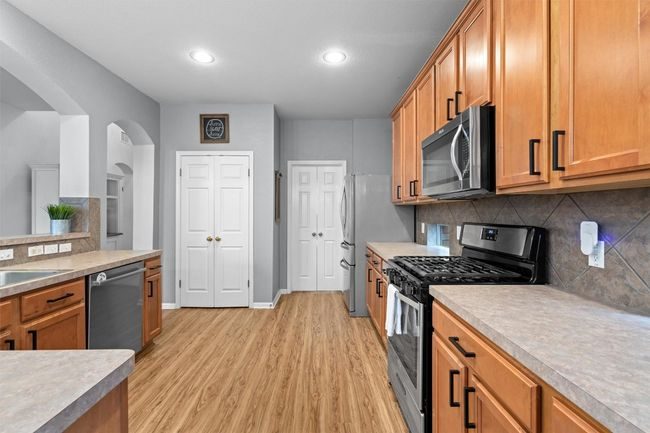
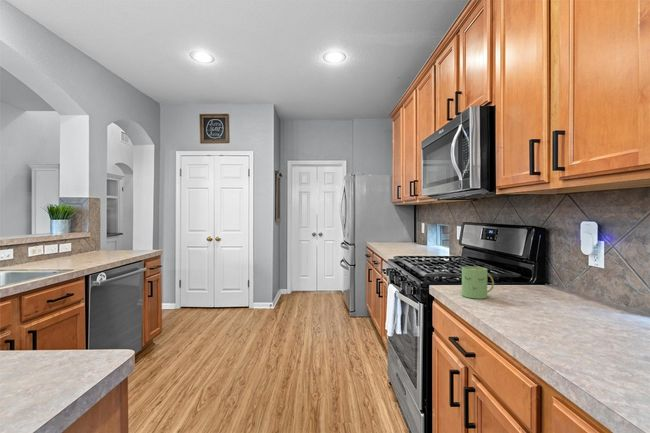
+ mug [461,265,495,300]
